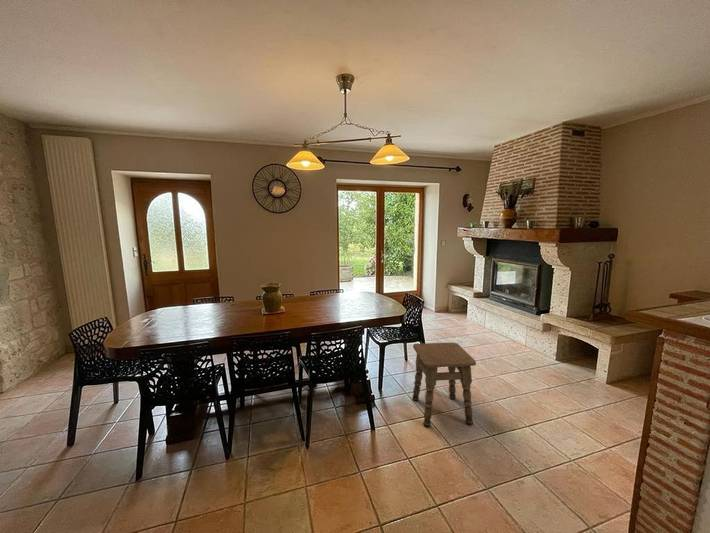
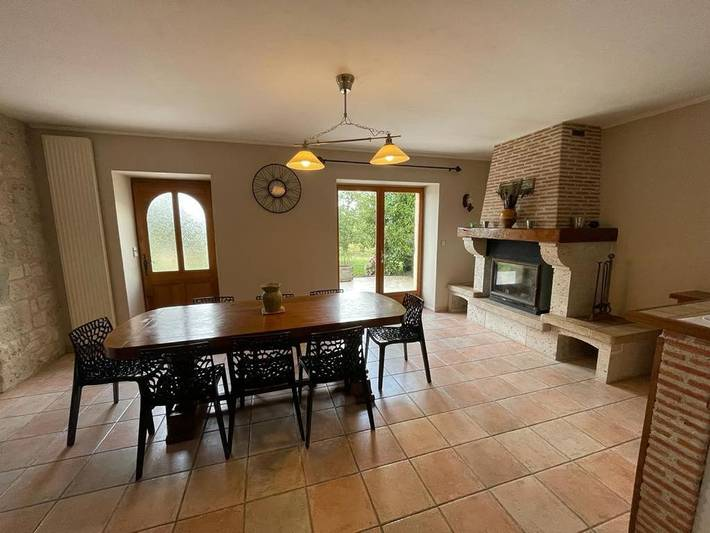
- side table [411,342,477,428]
